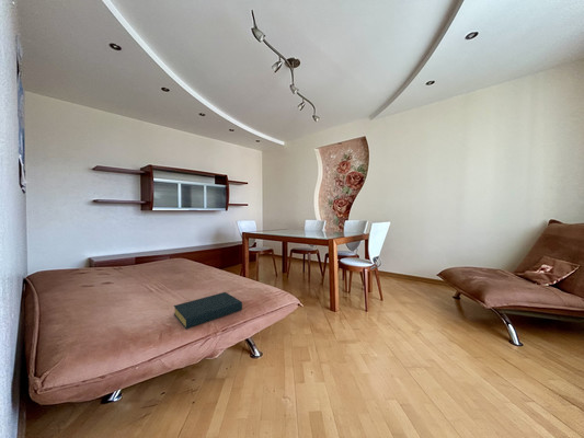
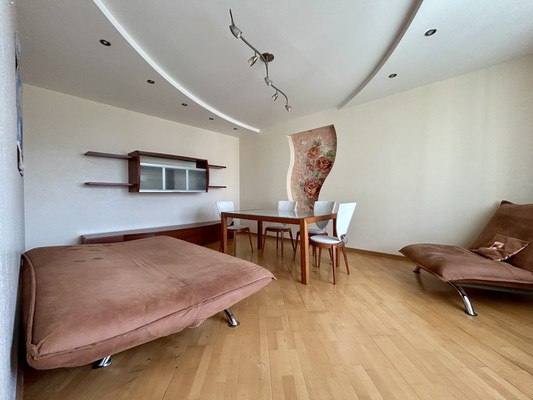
- hardback book [173,291,243,330]
